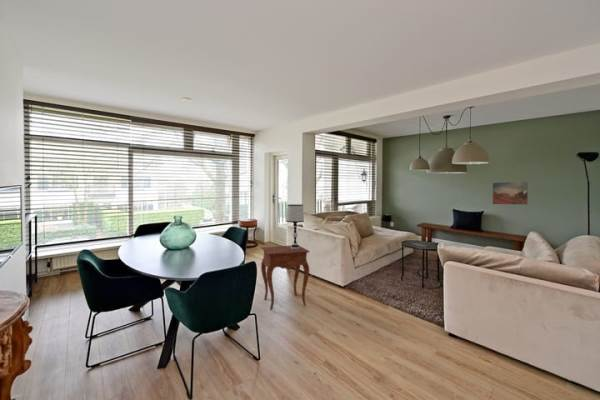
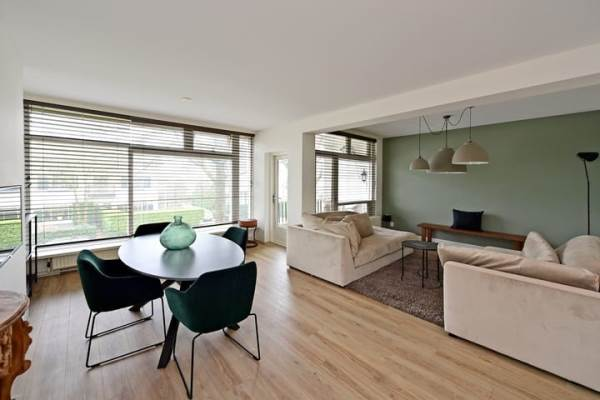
- side table [260,244,310,311]
- wall art [492,181,529,206]
- table lamp [285,203,305,249]
